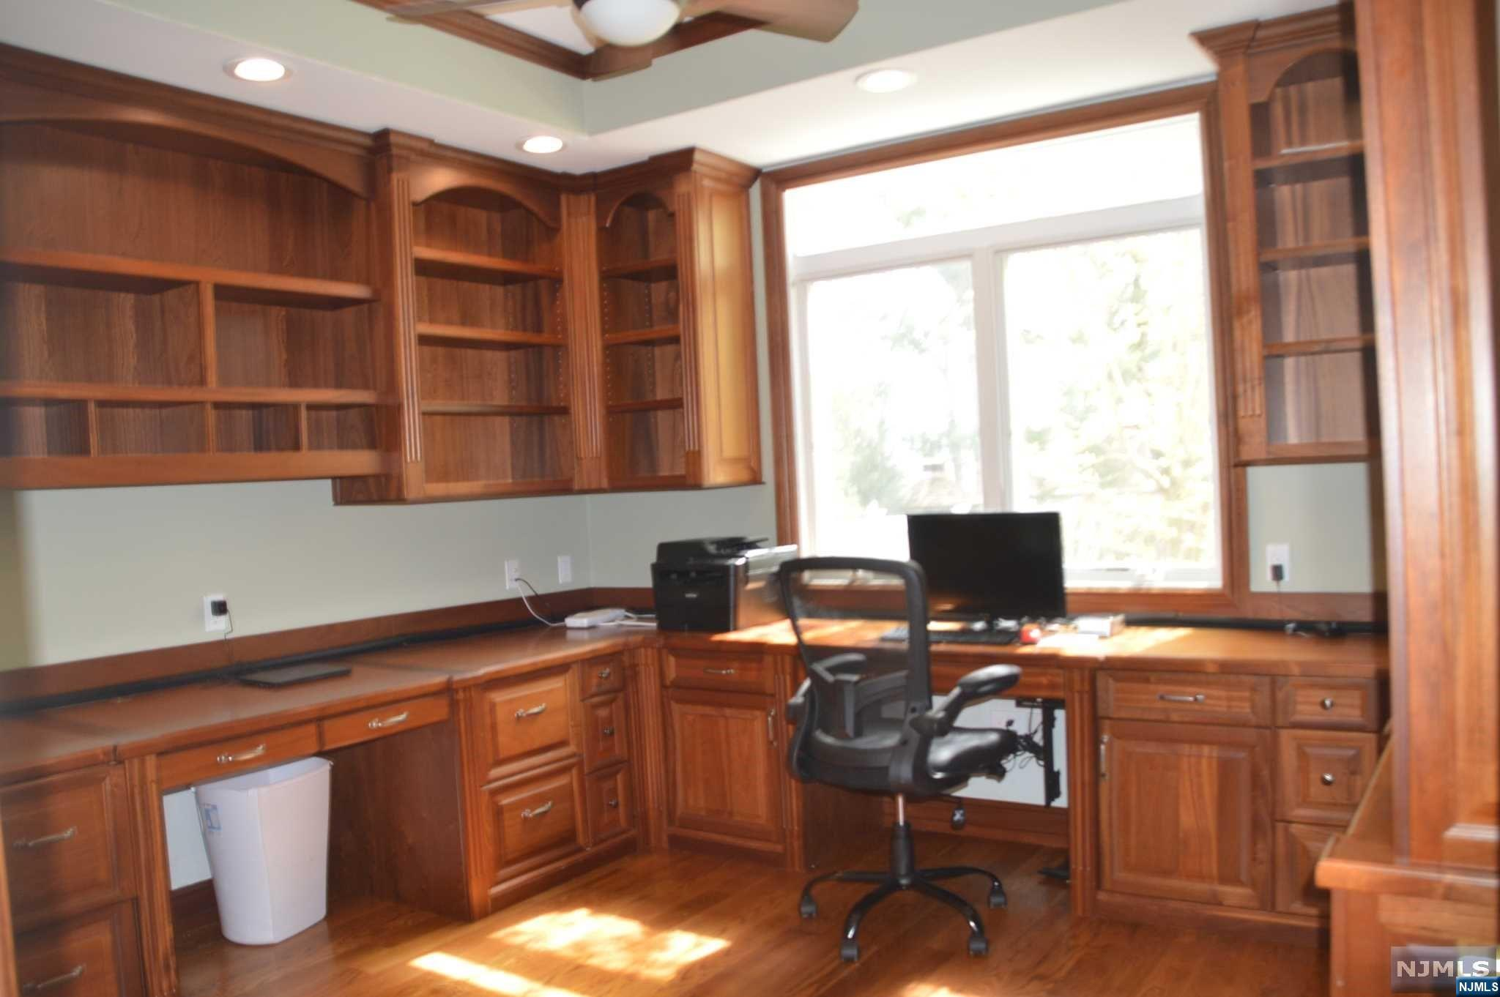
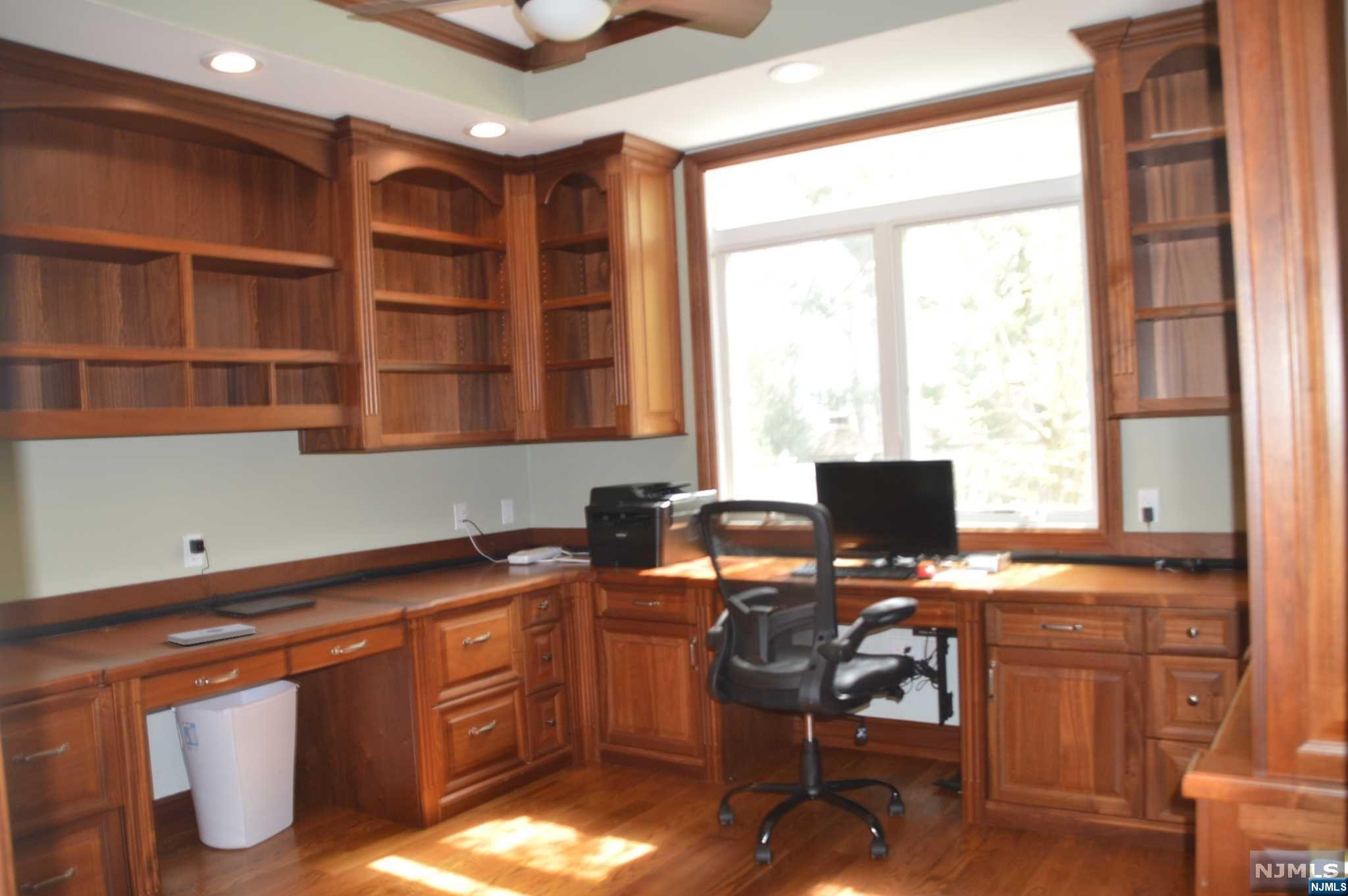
+ notepad [167,623,256,645]
